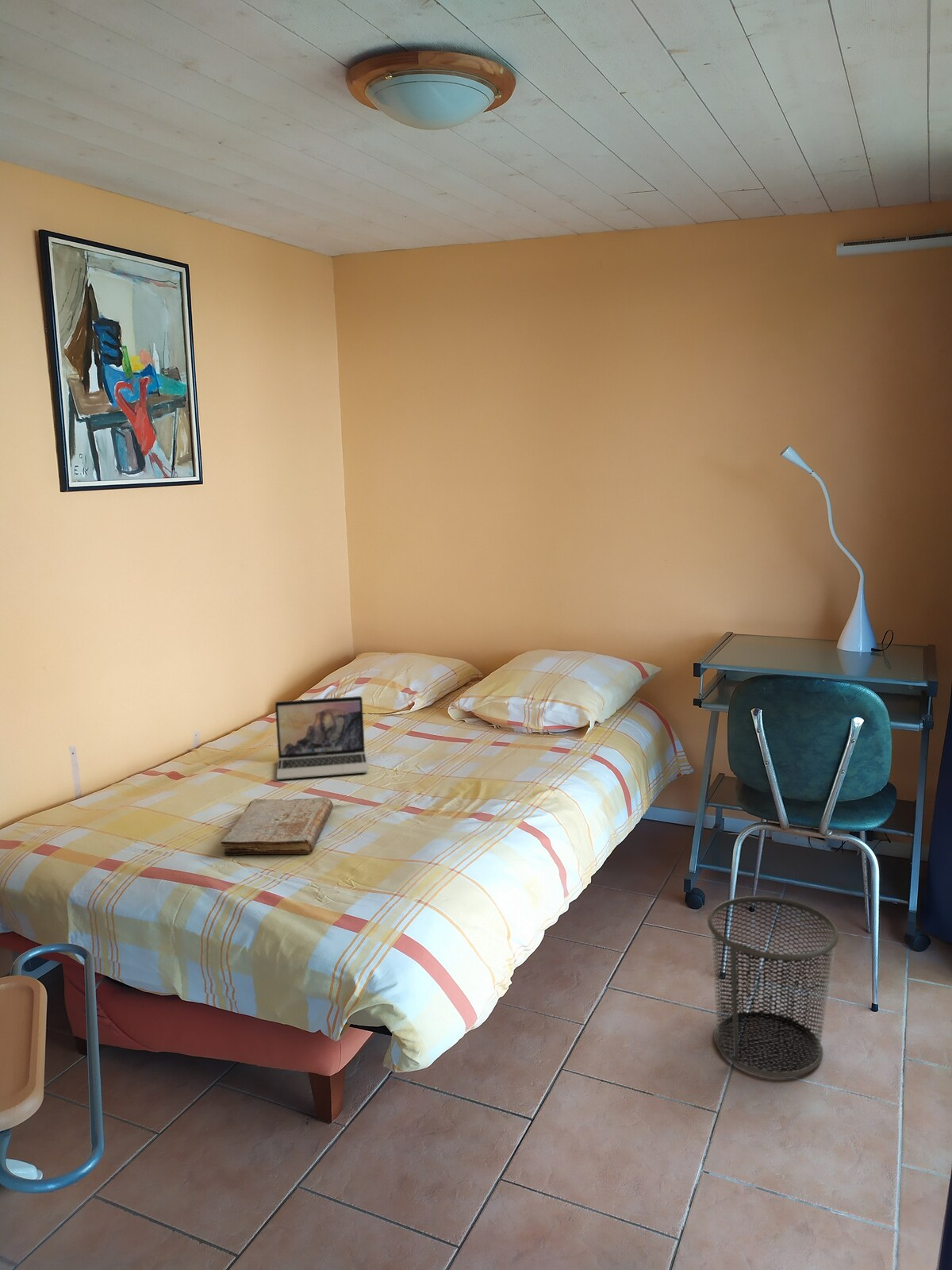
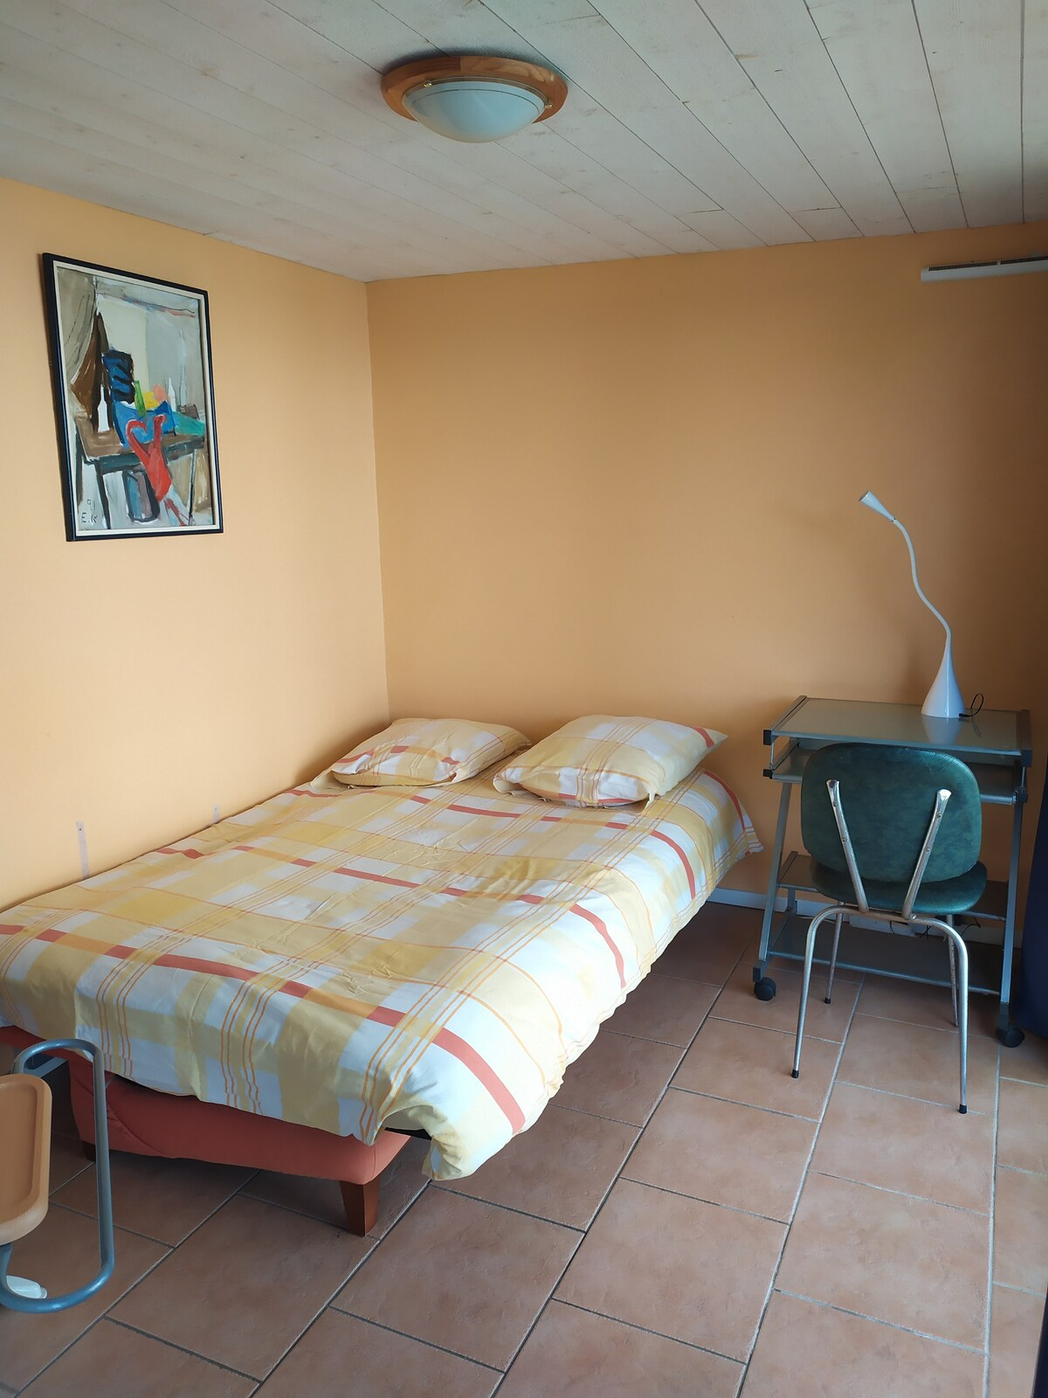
- laptop [274,695,370,780]
- book [221,796,334,856]
- waste bin [706,895,840,1078]
